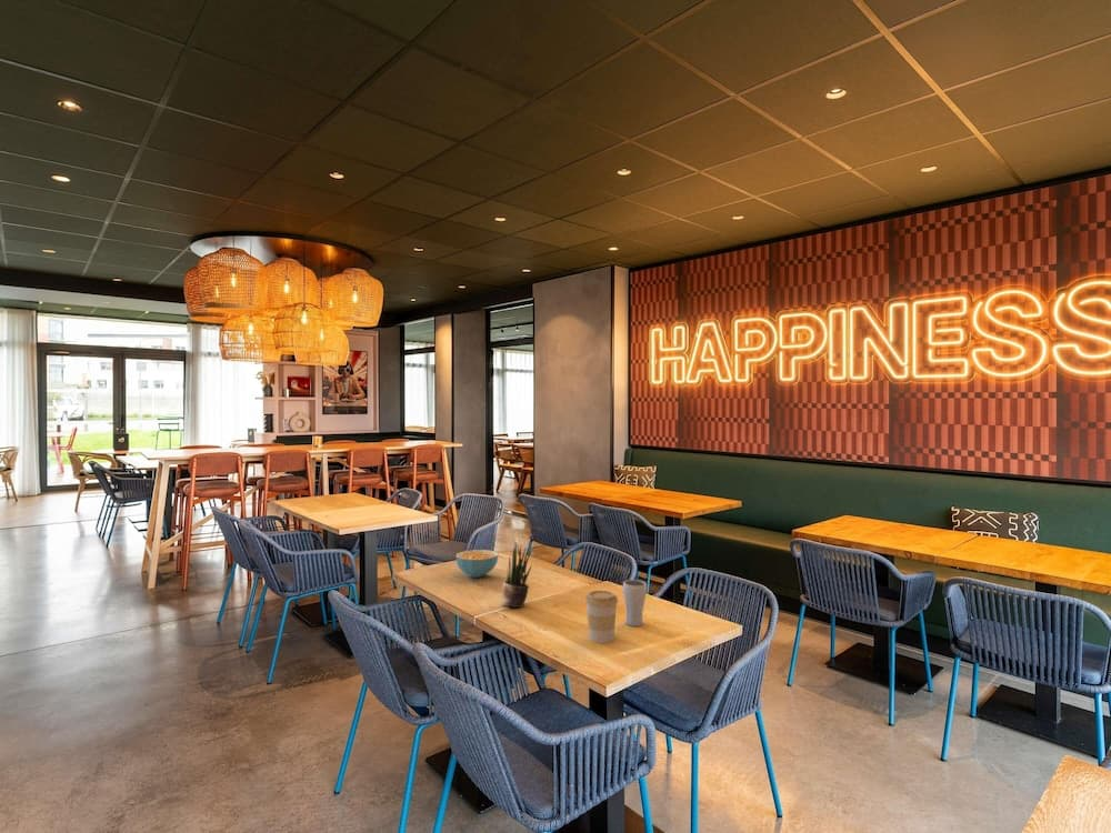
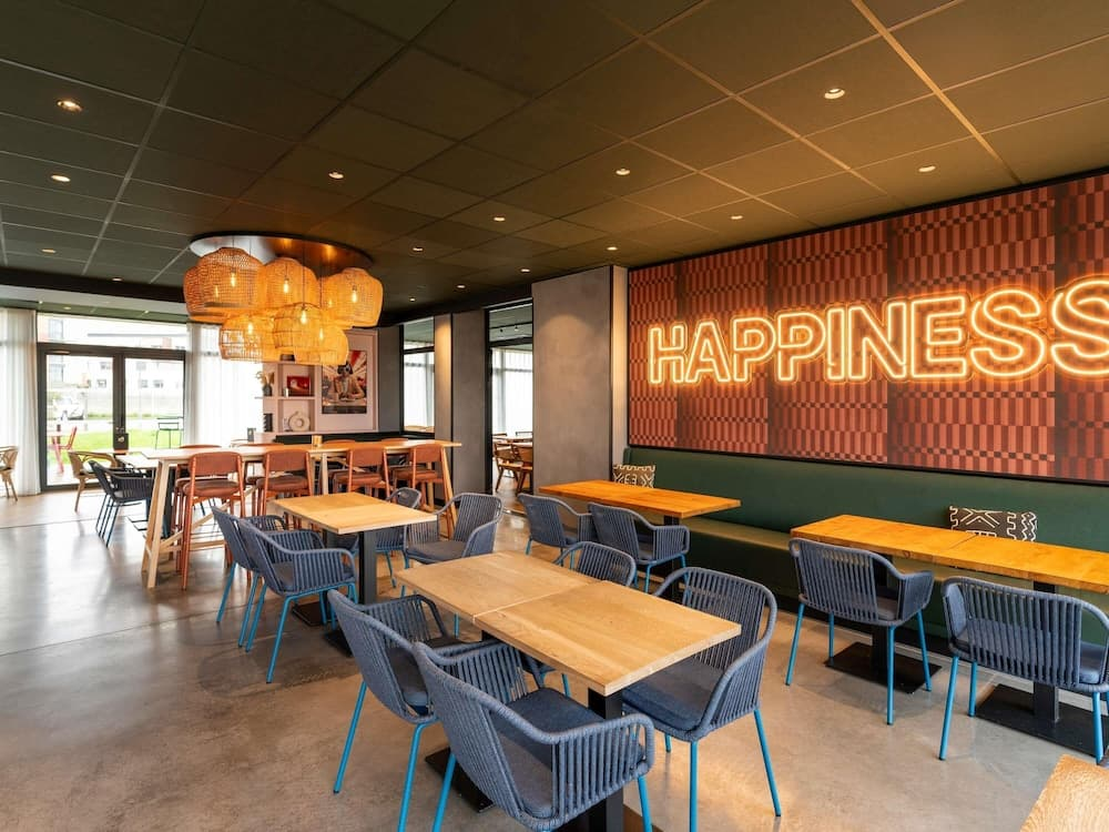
- potted plant [501,542,534,609]
- drinking glass [622,579,648,628]
- coffee cup [583,590,619,644]
- cereal bowl [454,549,499,579]
